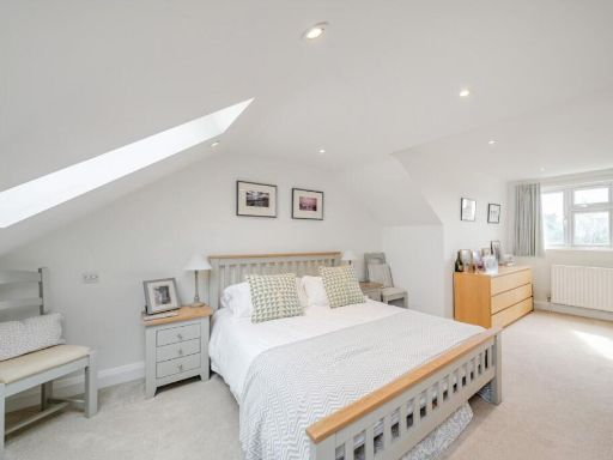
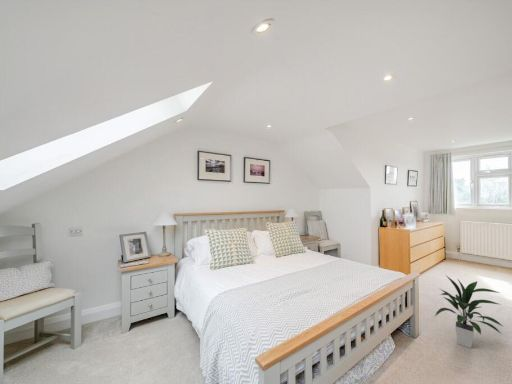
+ indoor plant [433,275,504,349]
